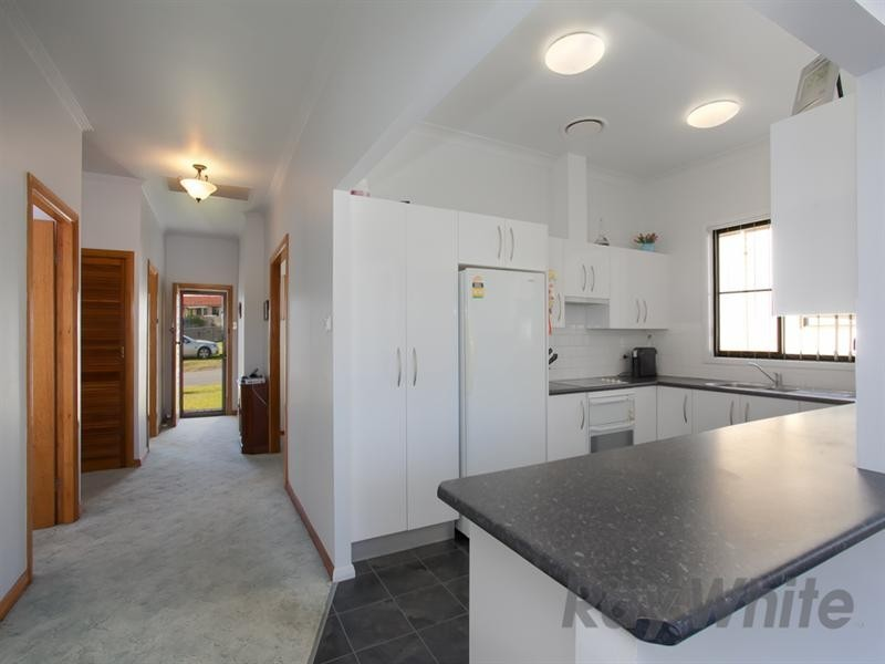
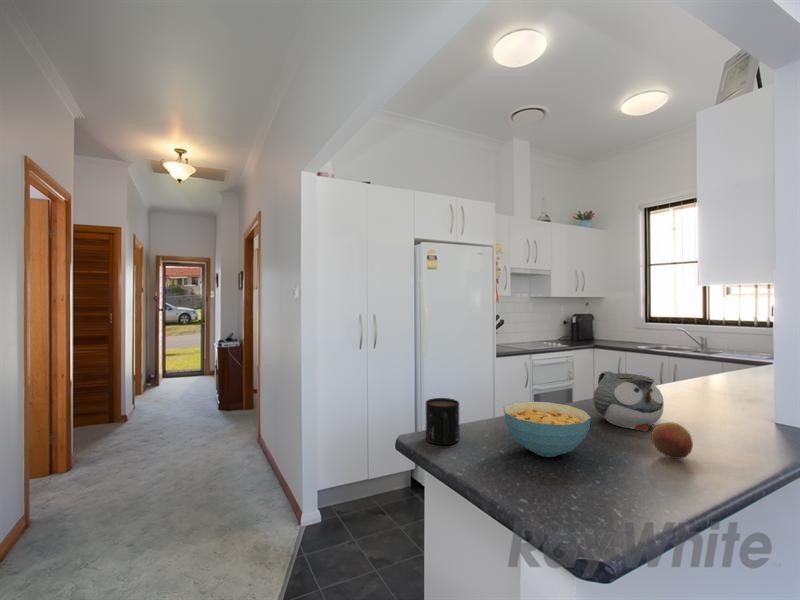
+ apple [650,421,694,460]
+ mug [425,397,460,446]
+ teapot [592,370,665,432]
+ cereal bowl [503,401,592,458]
